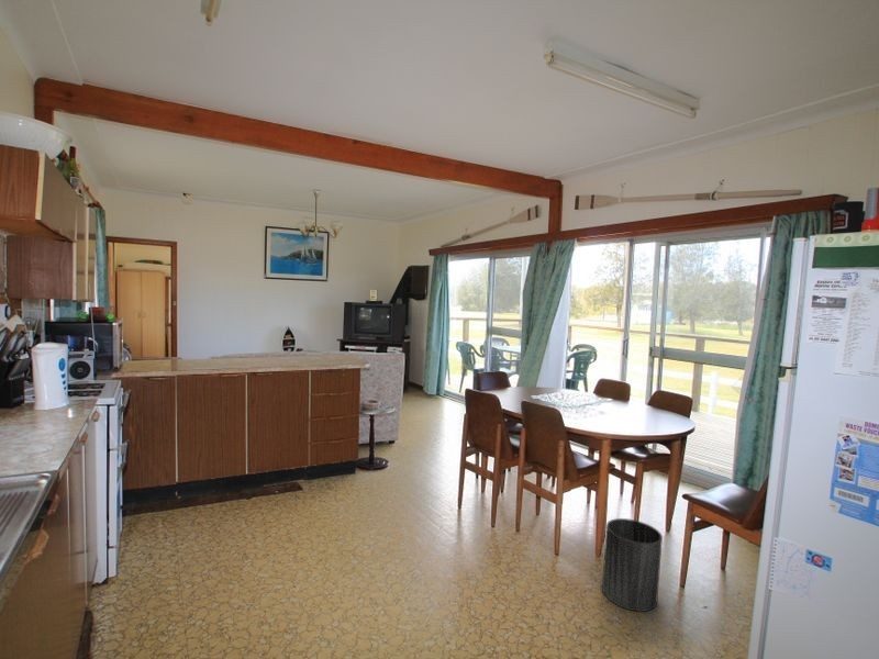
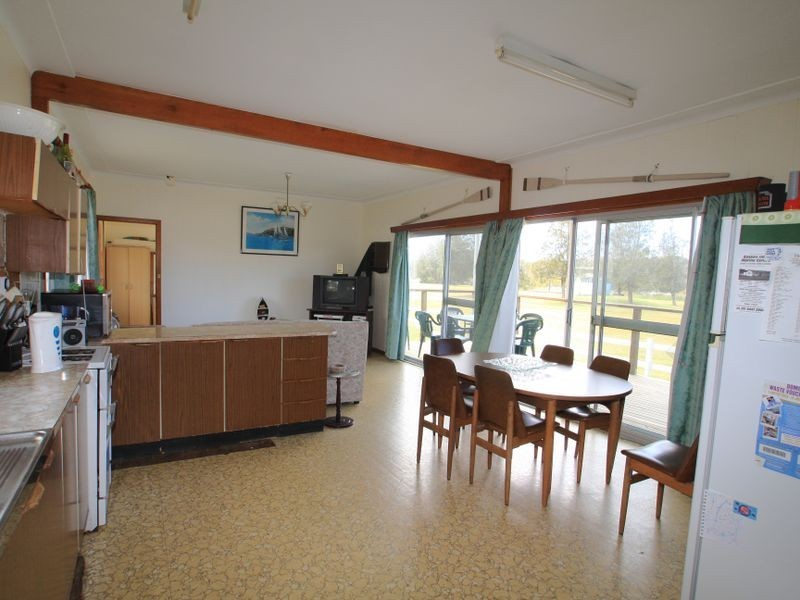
- trash can [601,517,664,613]
